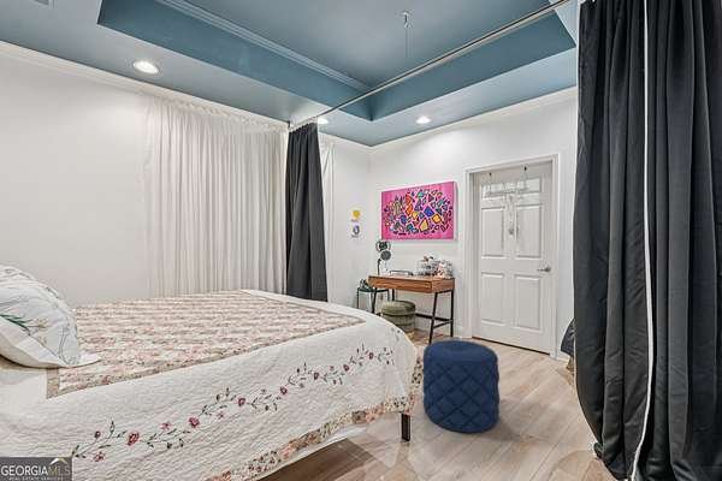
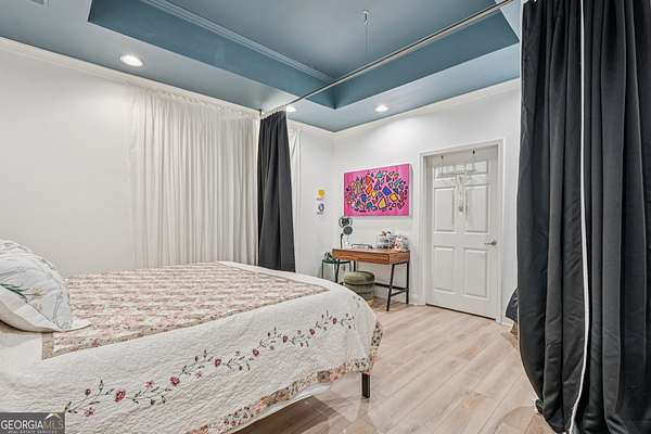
- pouf [421,339,501,434]
